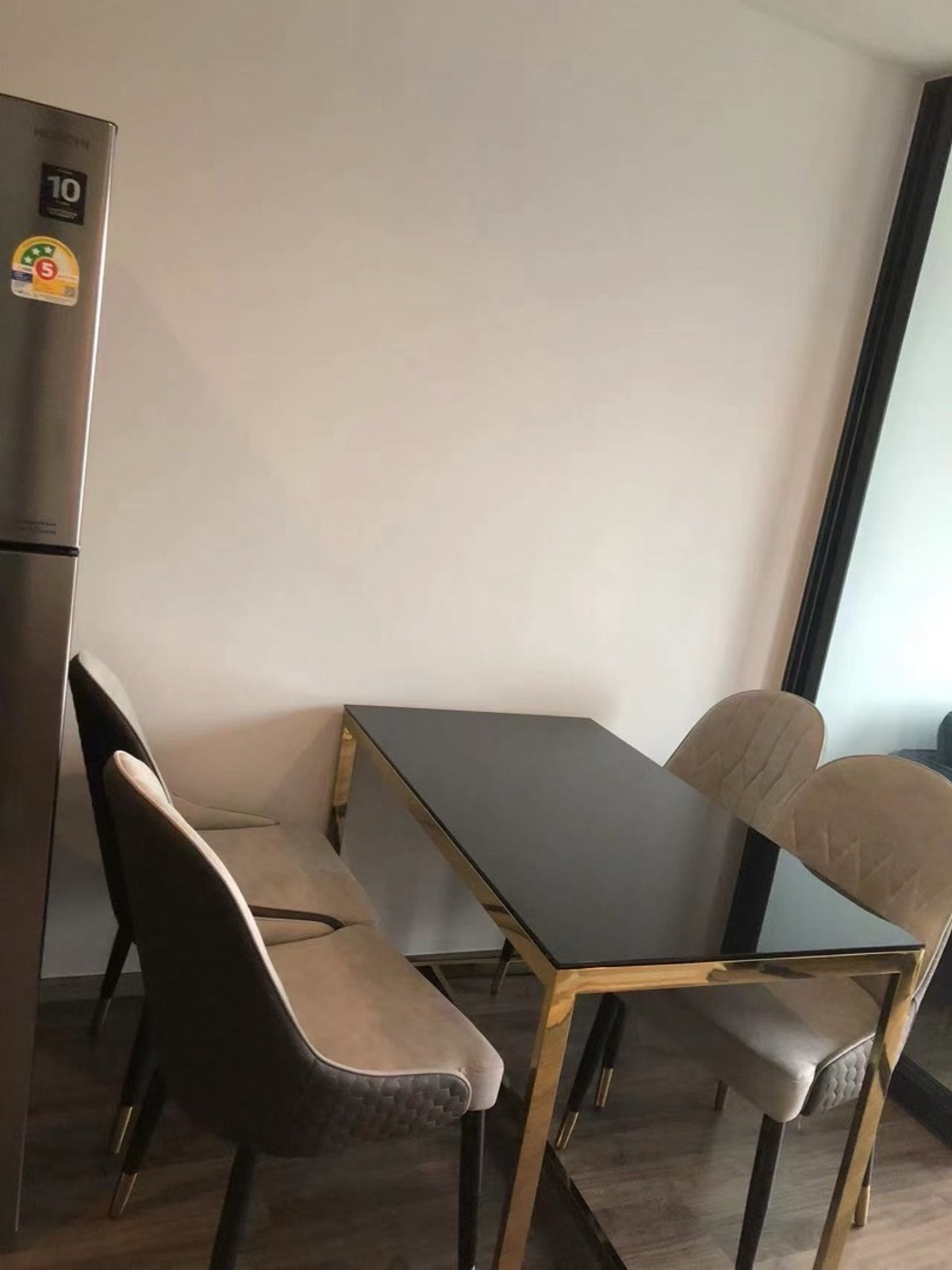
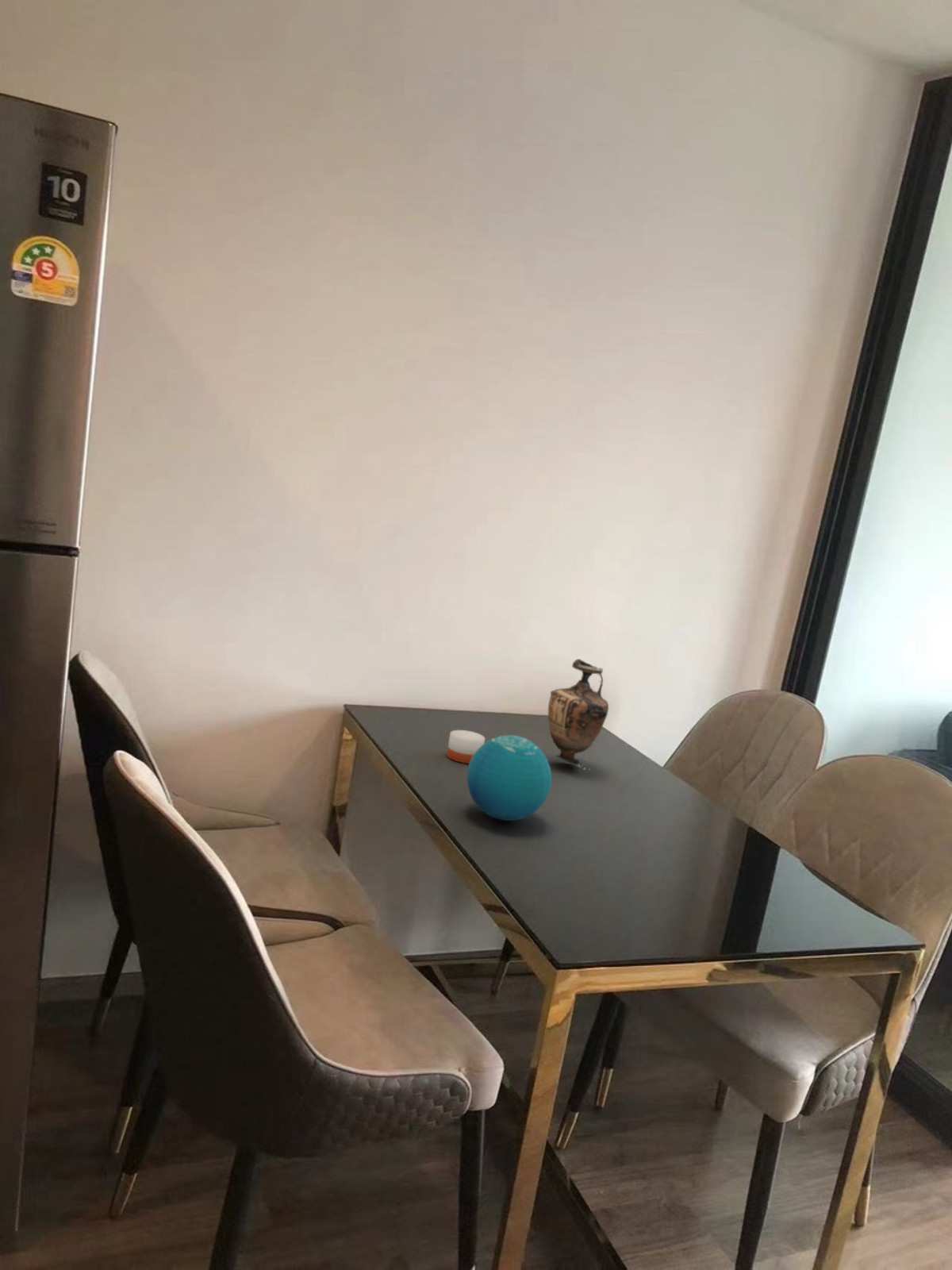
+ decorative orb [466,734,552,822]
+ vase [547,652,609,768]
+ candle [446,722,486,764]
